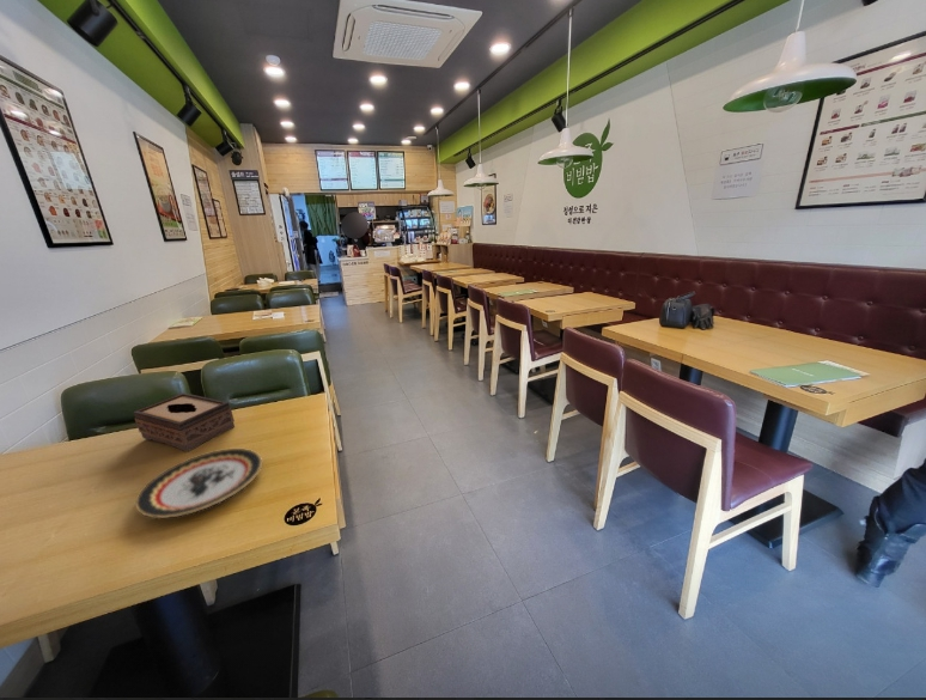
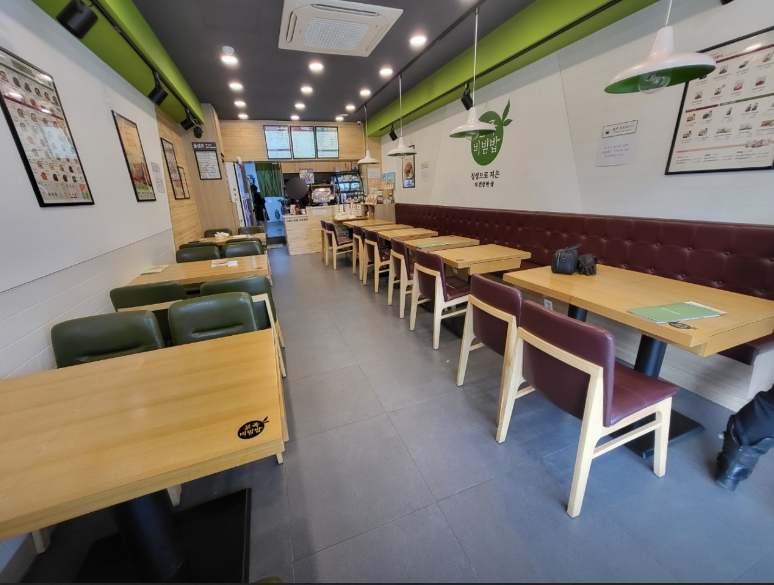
- plate [134,448,263,519]
- tissue box [133,392,236,454]
